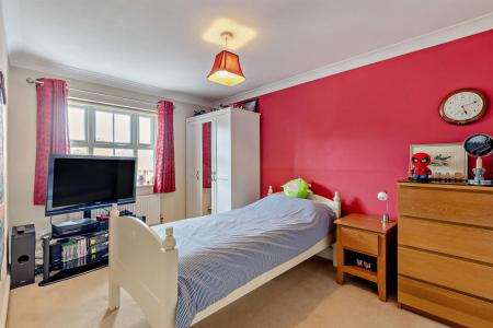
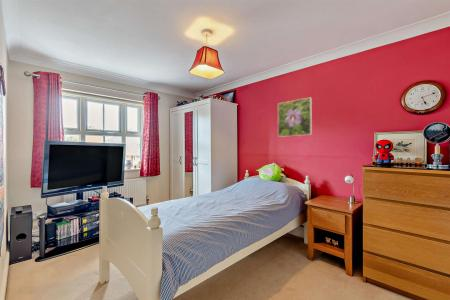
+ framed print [277,96,313,138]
